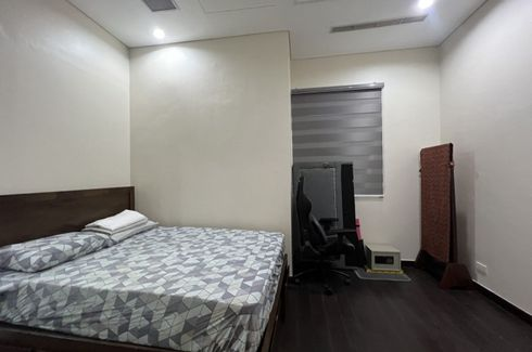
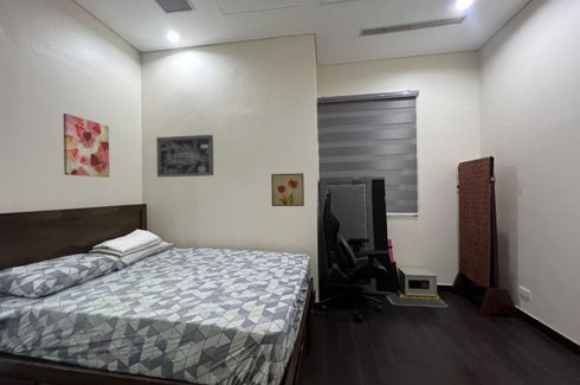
+ wall art [270,172,305,207]
+ wall art [63,113,110,179]
+ wall art [155,134,214,178]
